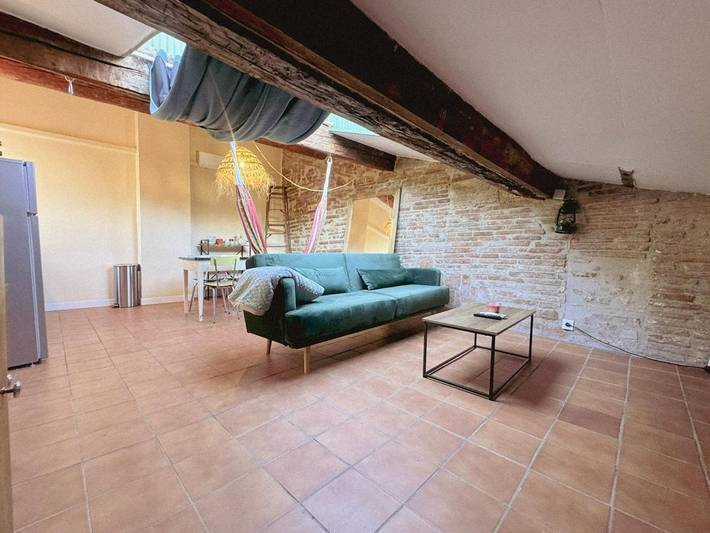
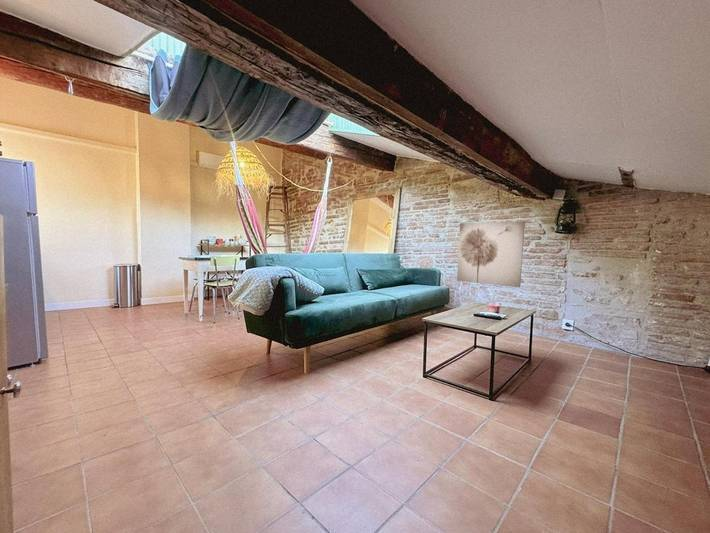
+ wall art [456,221,526,288]
